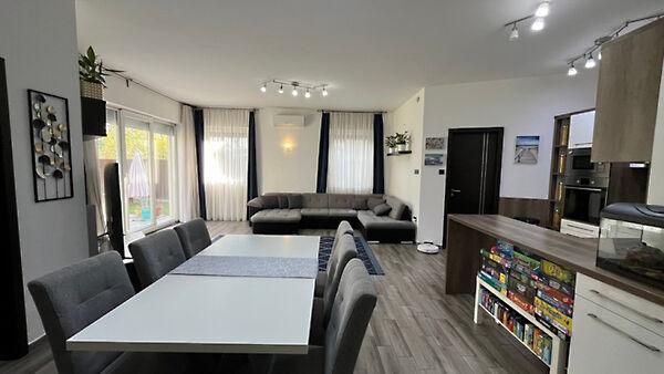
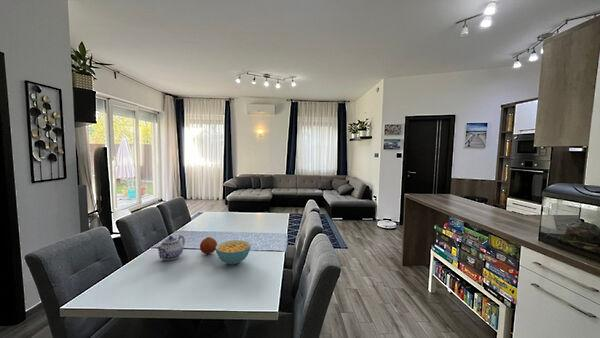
+ fruit [199,236,218,255]
+ teapot [155,234,186,261]
+ cereal bowl [215,239,252,265]
